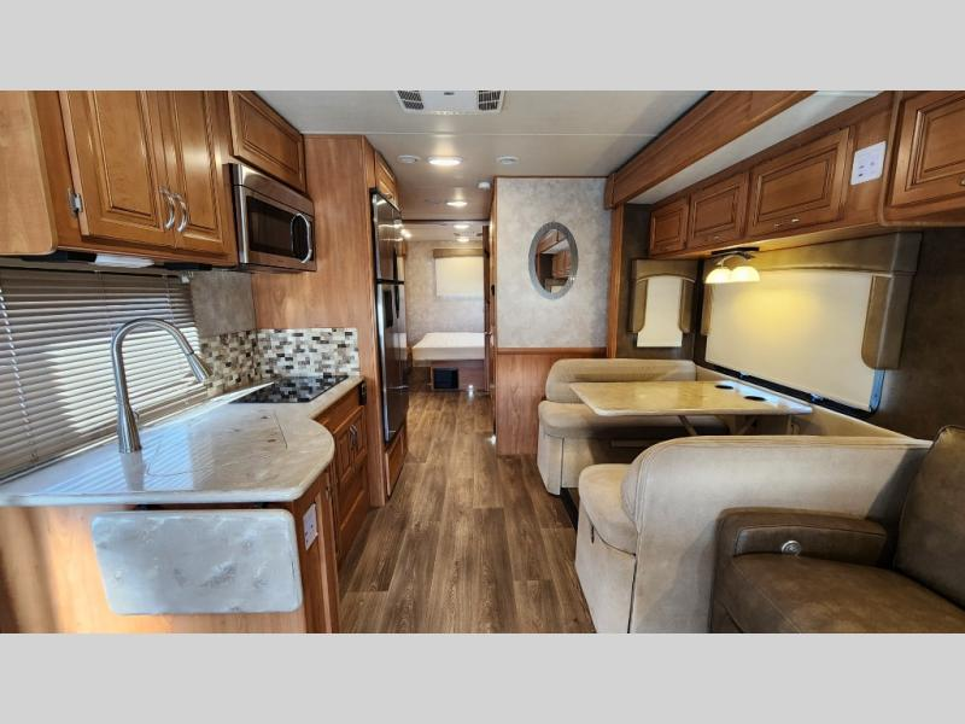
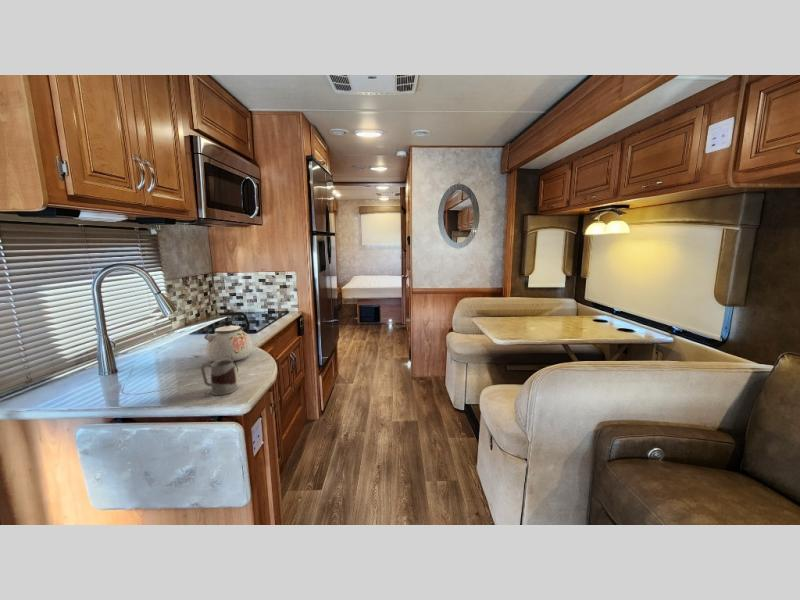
+ kettle [203,311,253,362]
+ mug [200,360,239,396]
